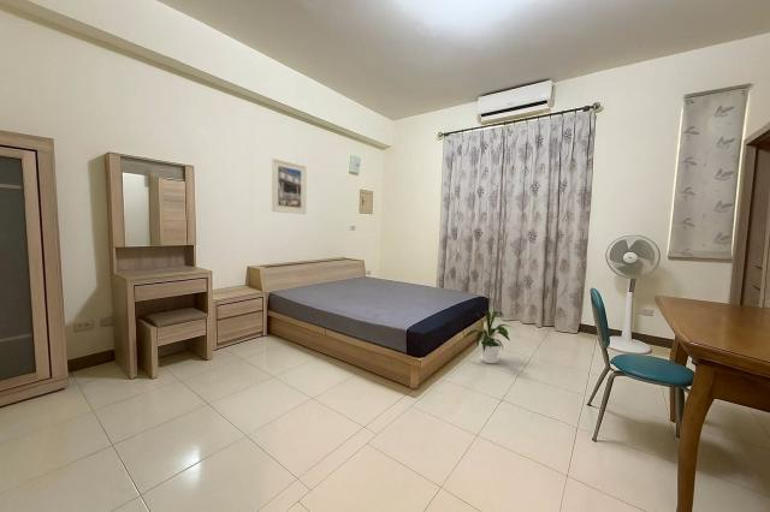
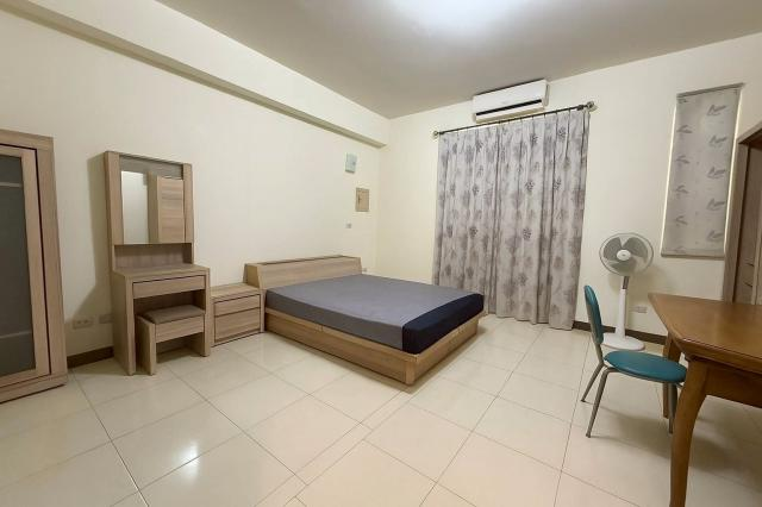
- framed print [271,156,307,215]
- house plant [462,309,514,364]
